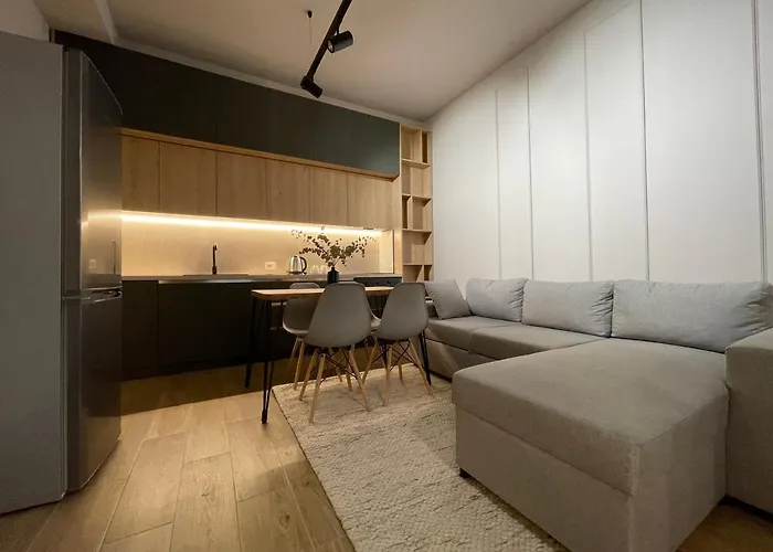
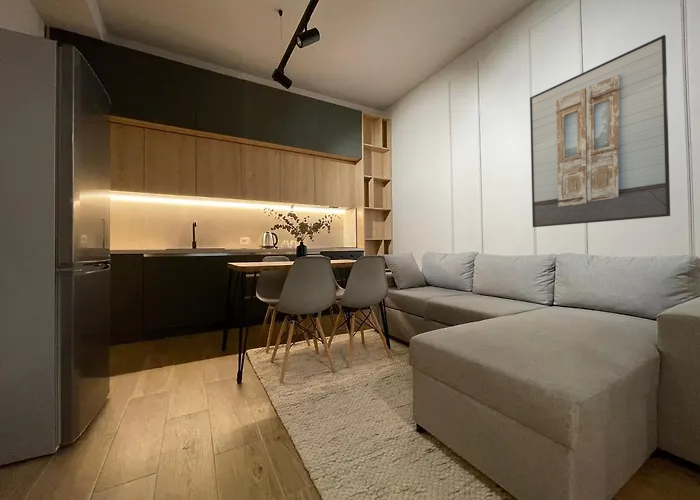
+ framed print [529,34,671,228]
